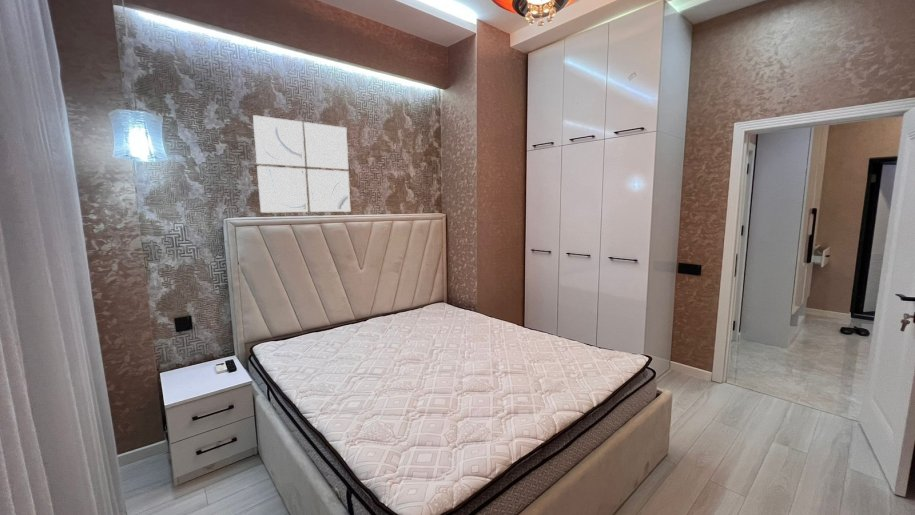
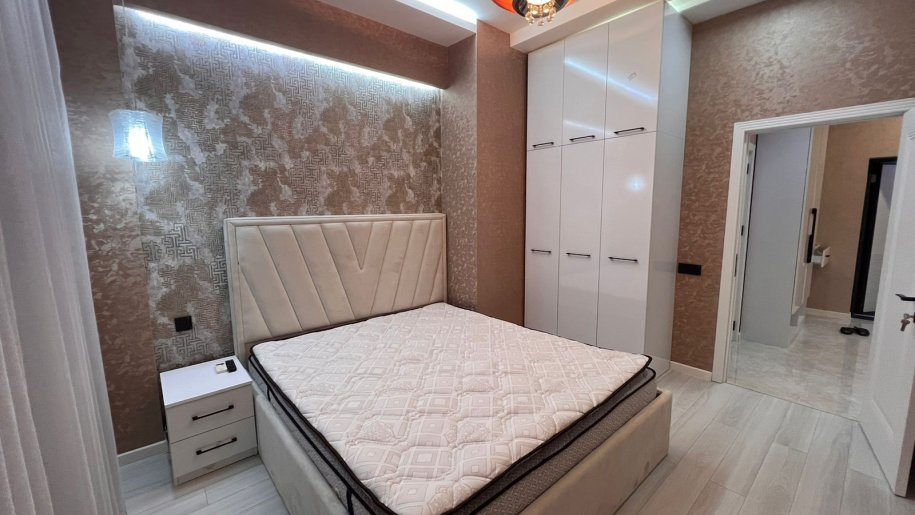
- wall art [252,114,351,214]
